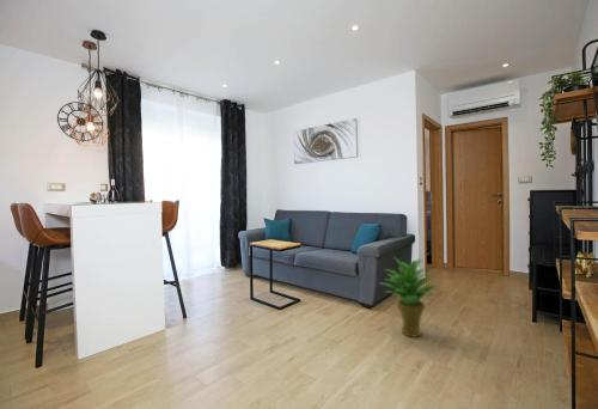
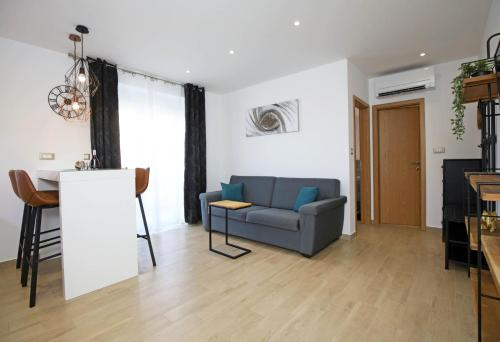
- potted plant [378,256,441,338]
